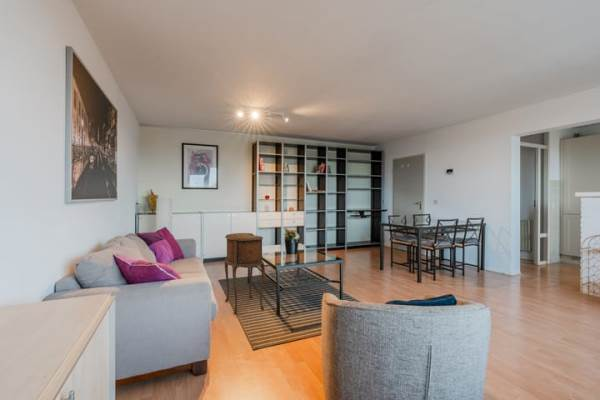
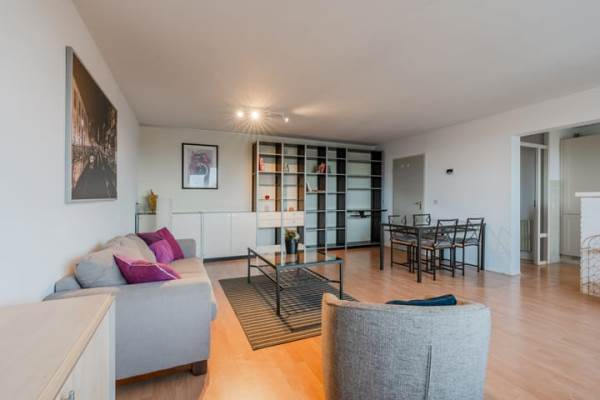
- side table [224,232,266,315]
